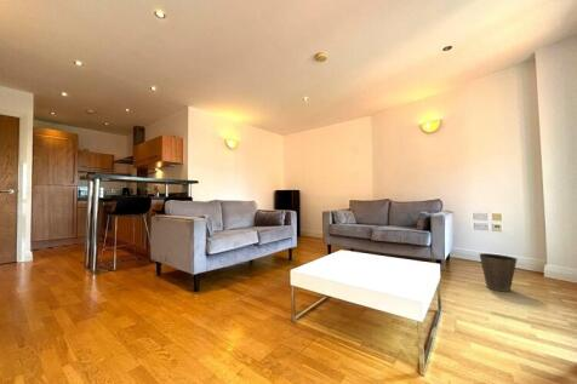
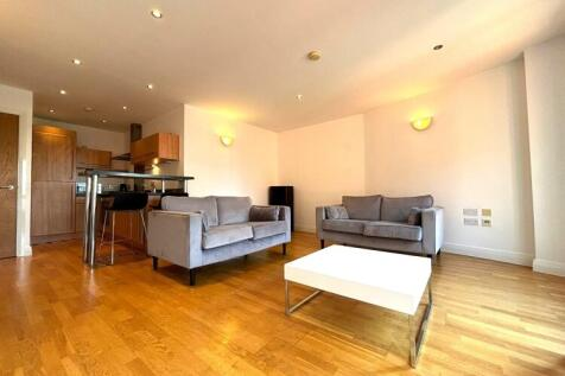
- waste basket [479,252,518,293]
